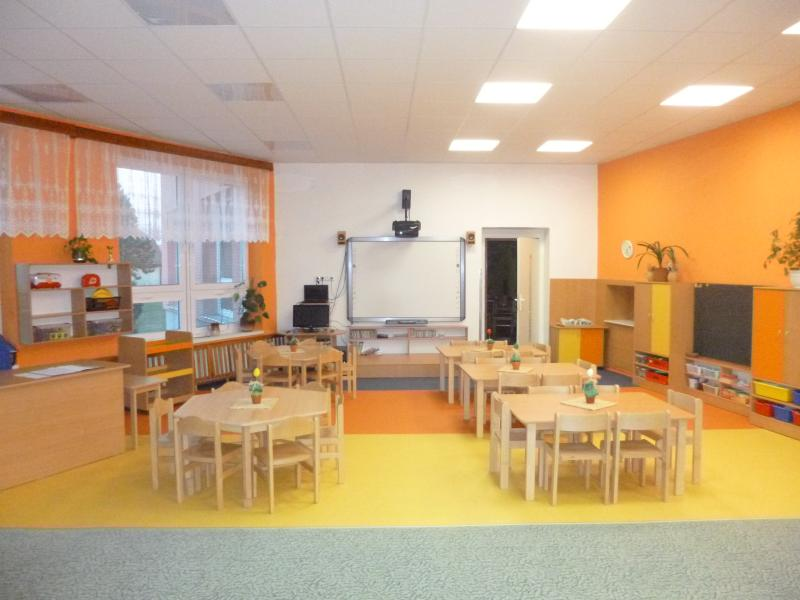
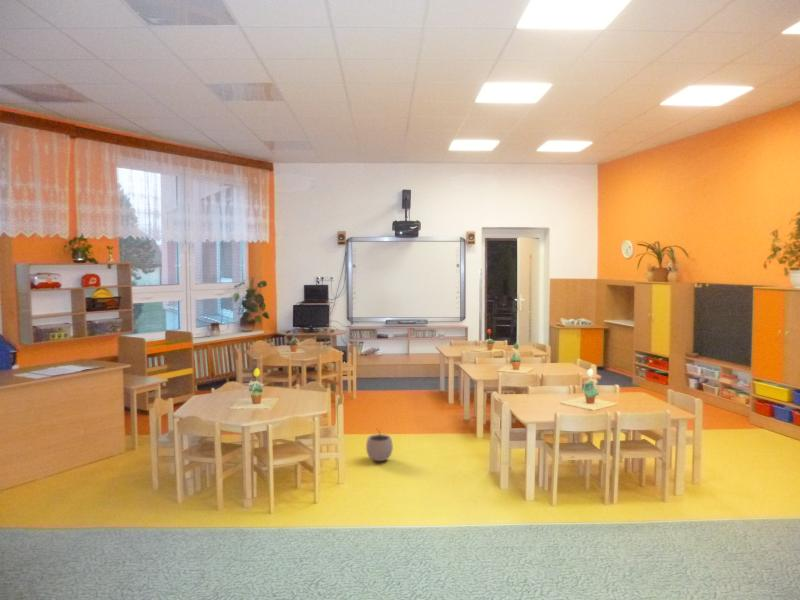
+ plant pot [365,429,394,462]
